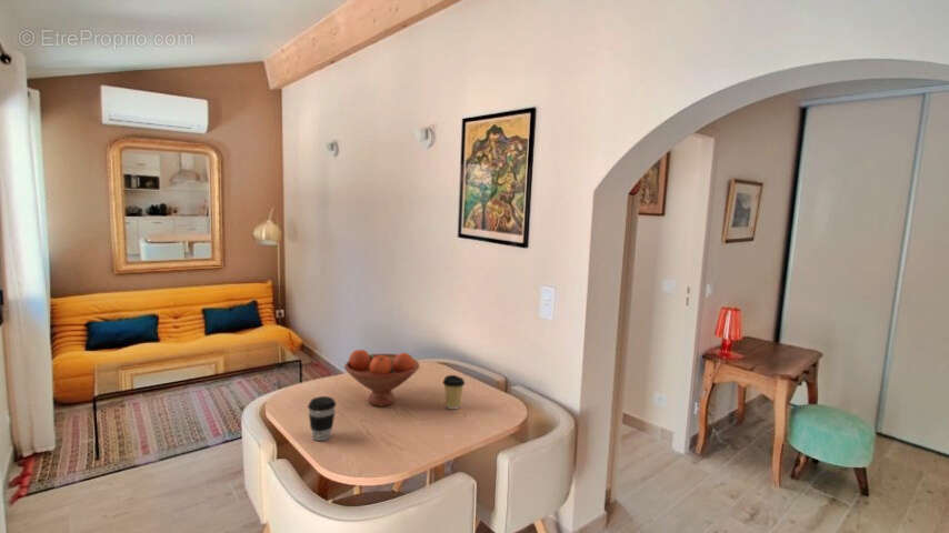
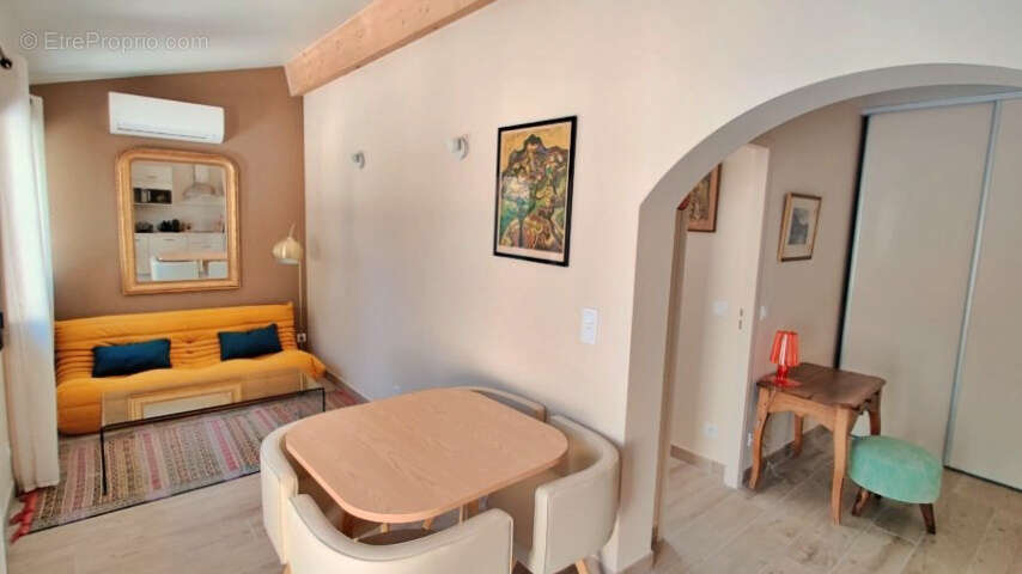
- coffee cup [441,374,466,410]
- coffee cup [307,395,337,442]
- fruit bowl [343,349,420,408]
